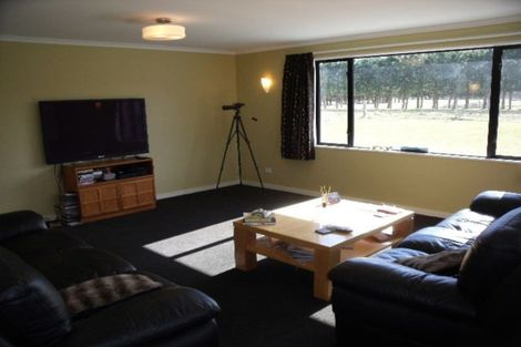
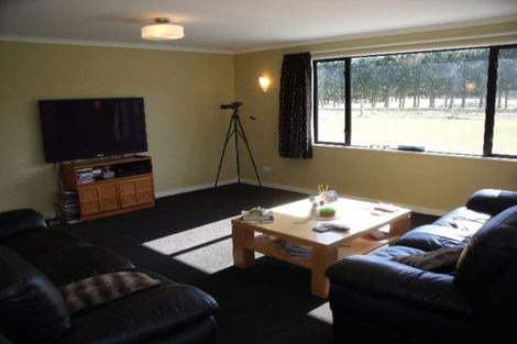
+ succulent plant [306,191,338,222]
